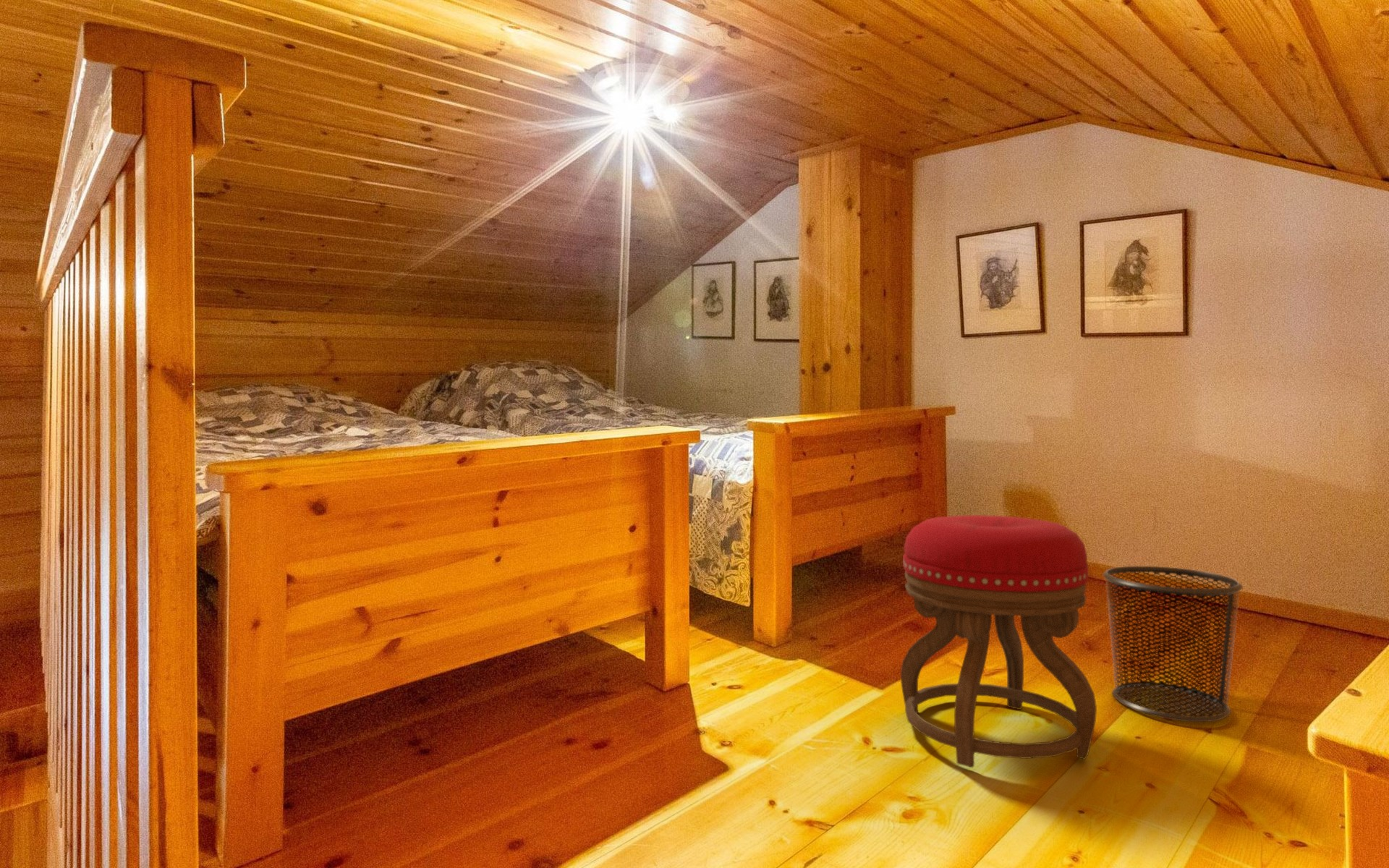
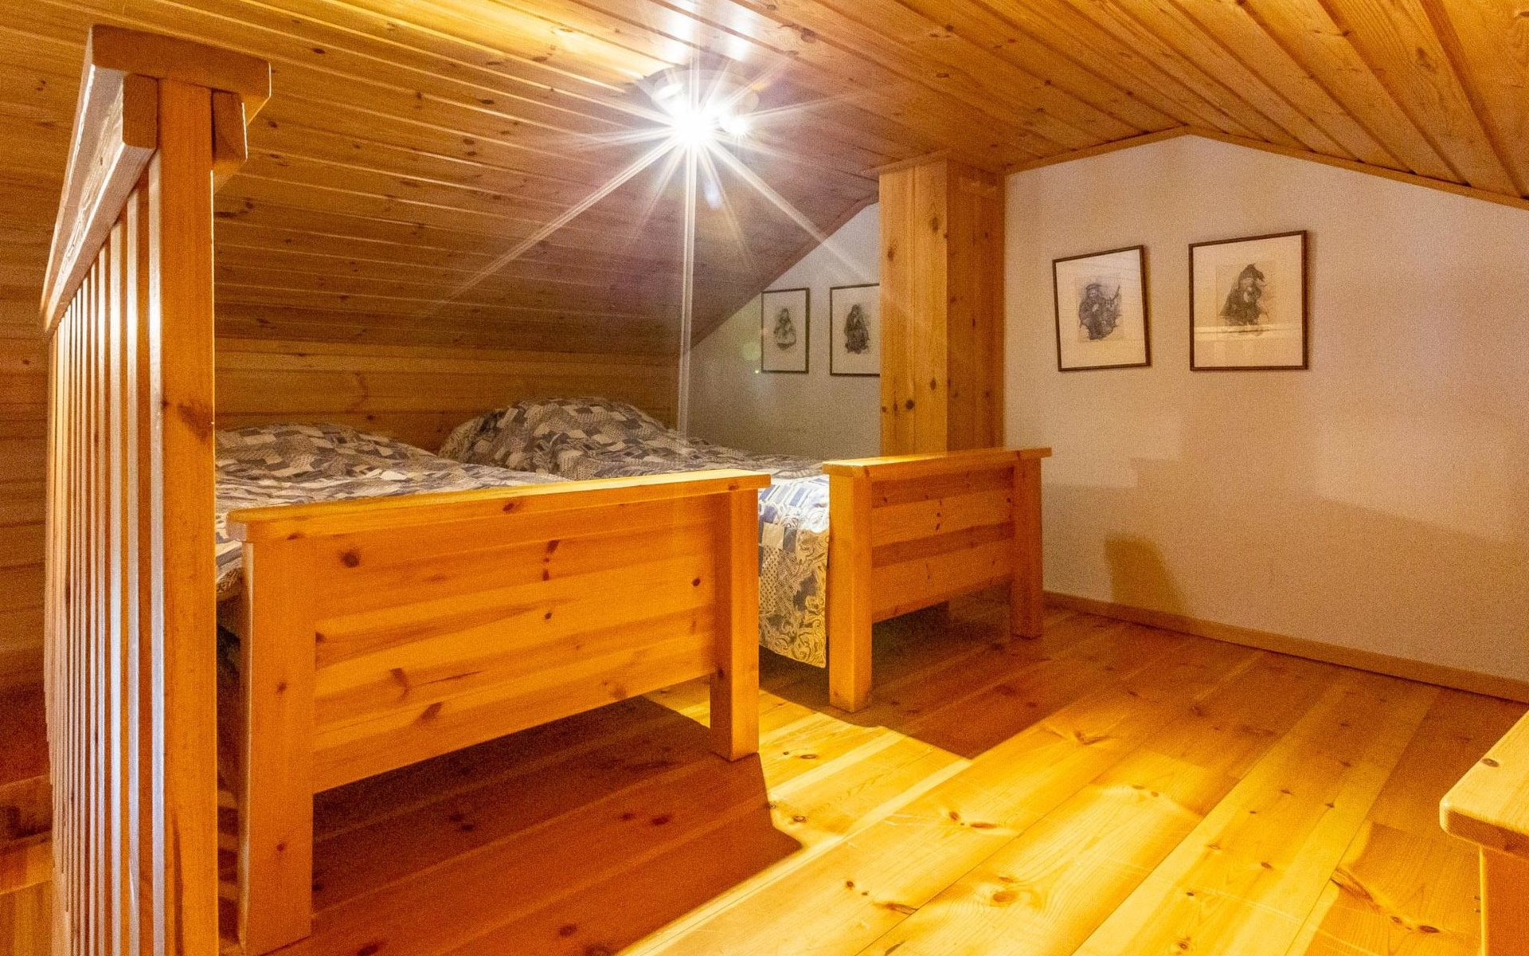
- waste bin [1102,566,1244,723]
- stool [900,514,1097,768]
